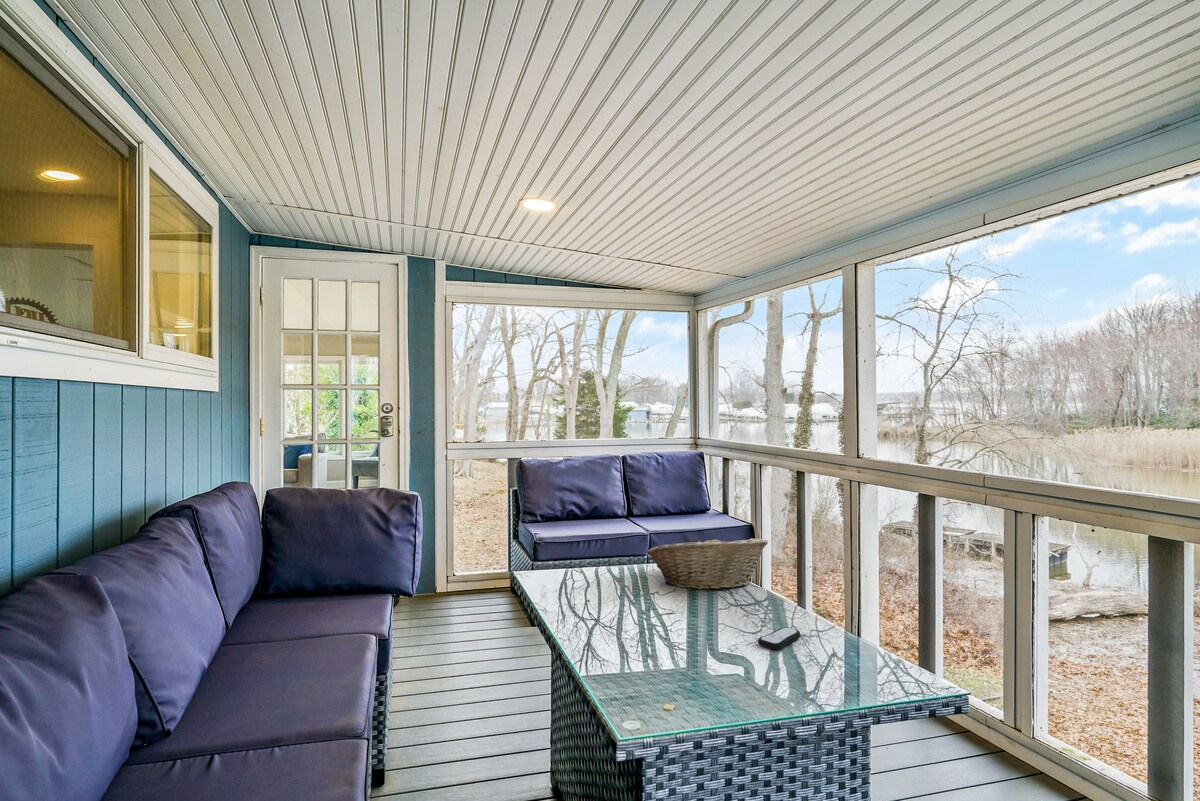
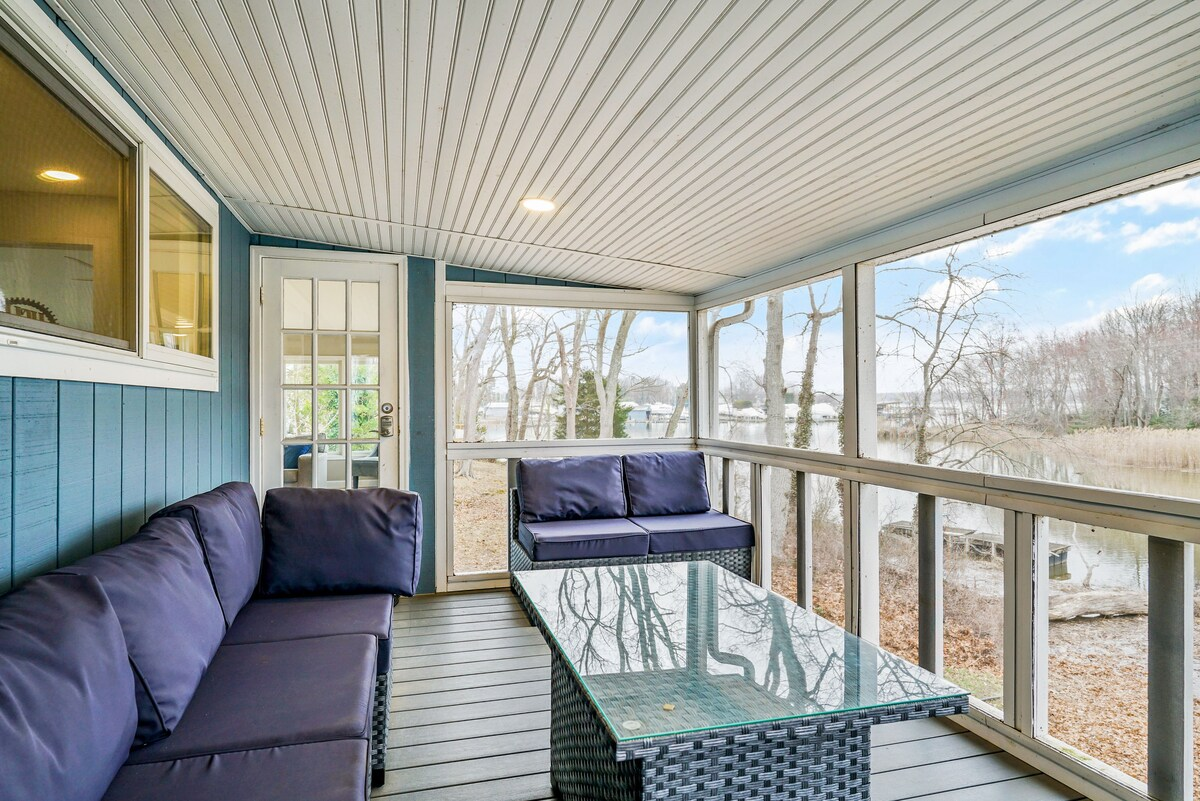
- fruit basket [646,534,769,591]
- remote control [757,626,801,651]
